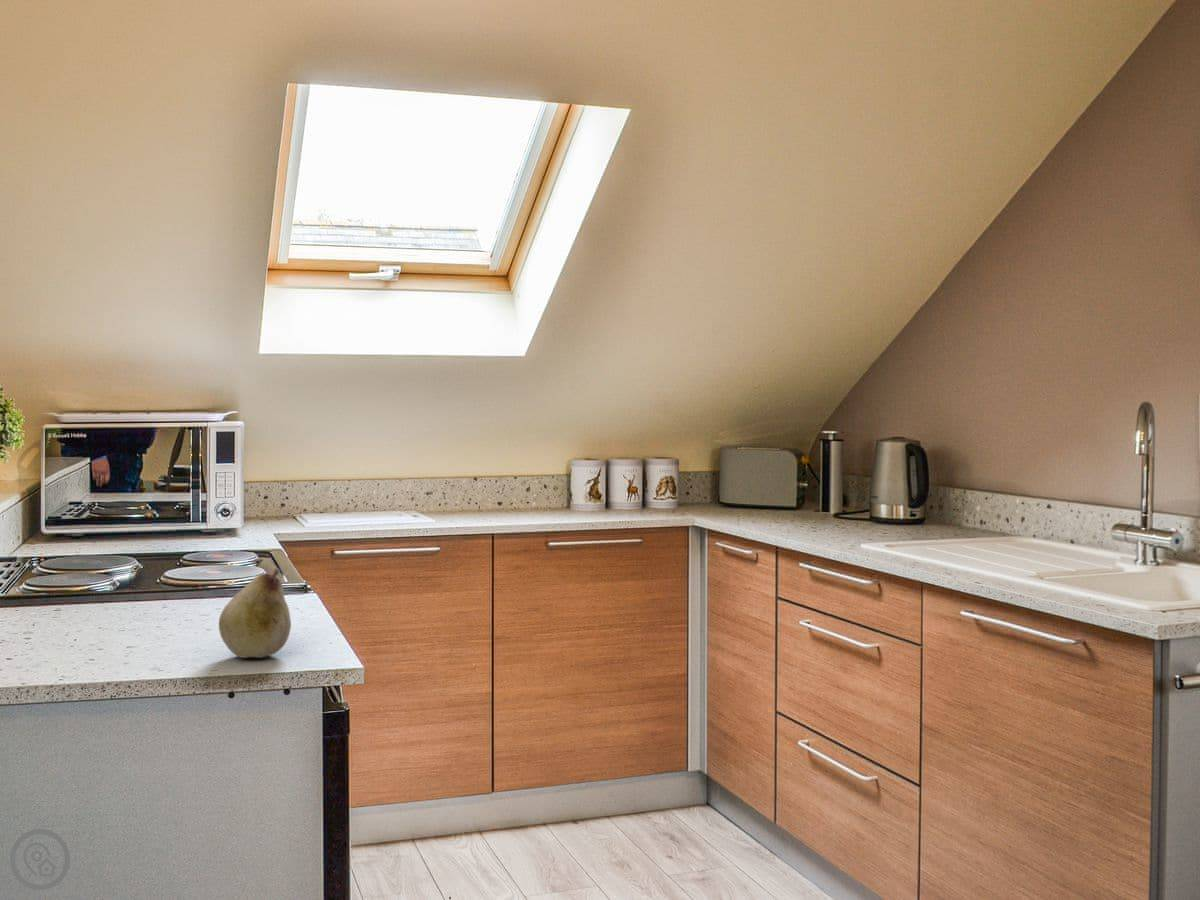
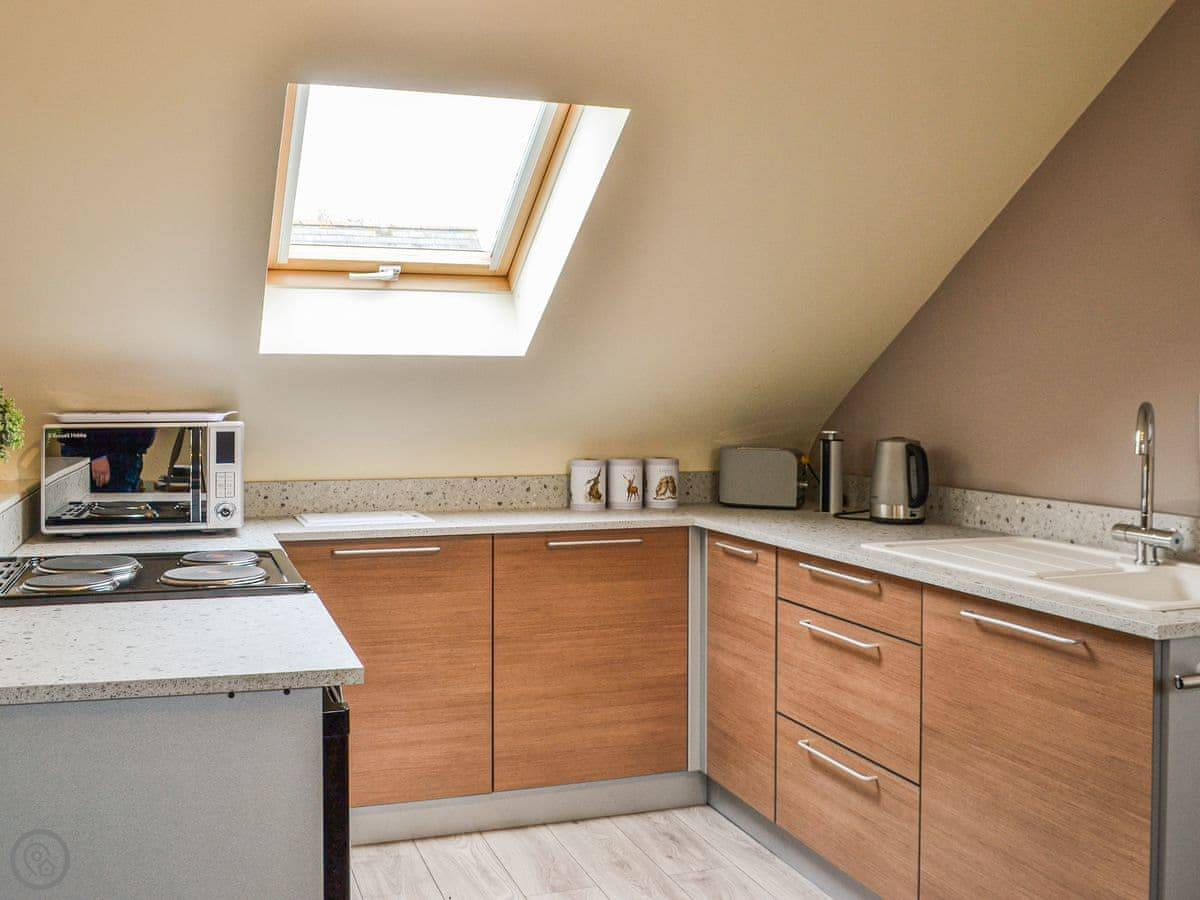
- fruit [218,568,292,659]
